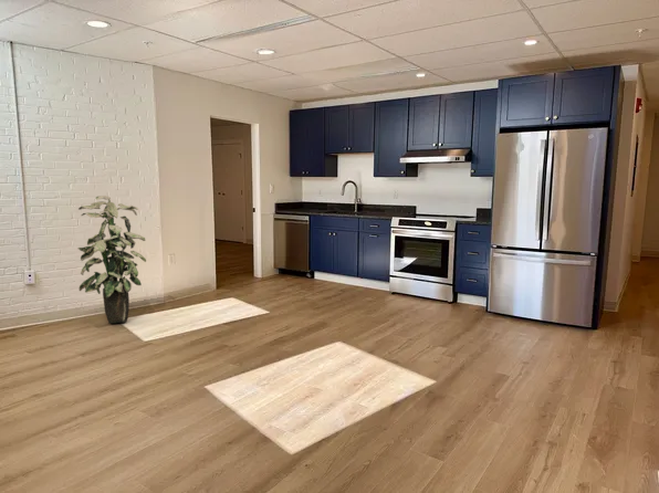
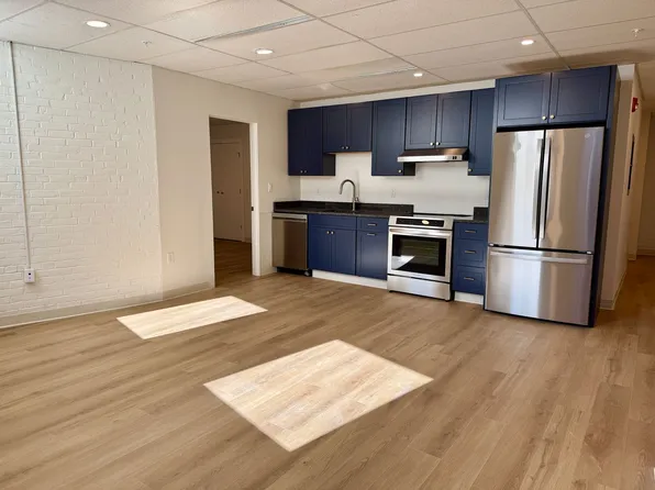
- indoor plant [77,195,147,325]
